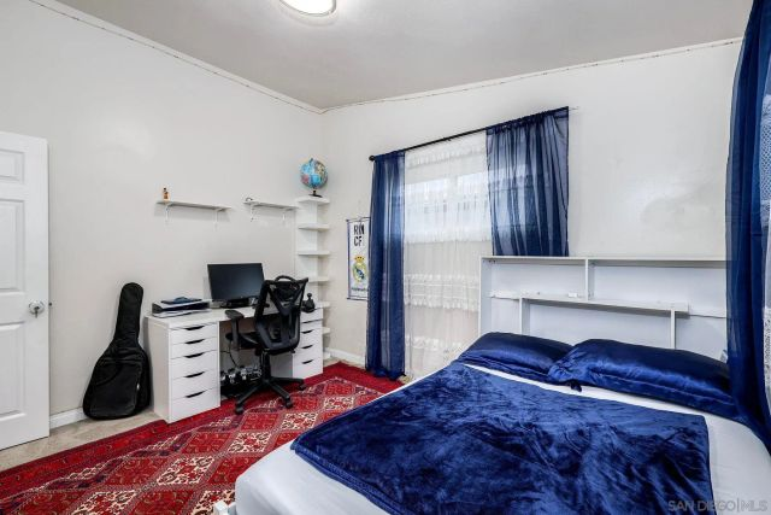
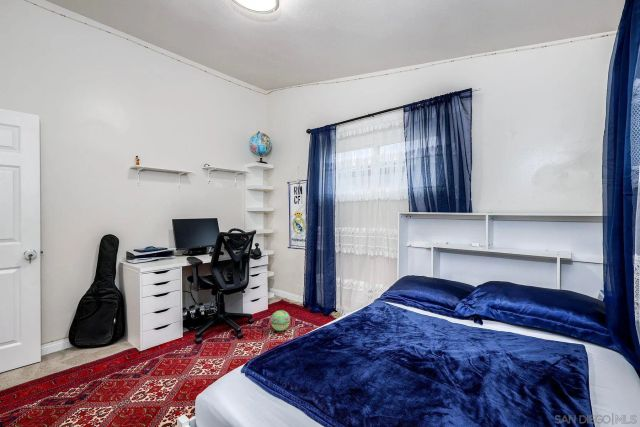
+ ball [270,309,291,332]
